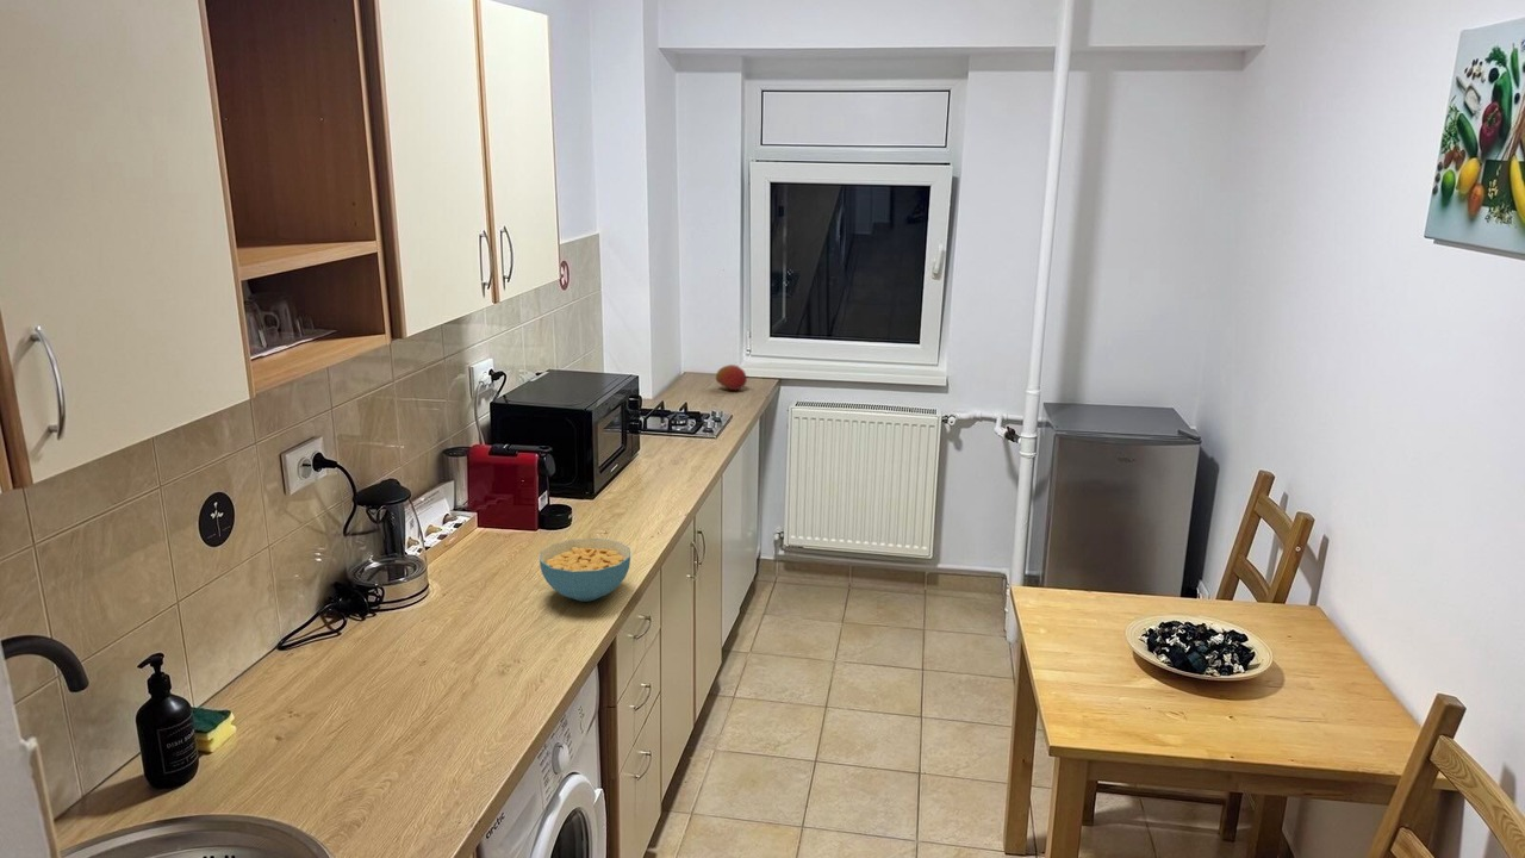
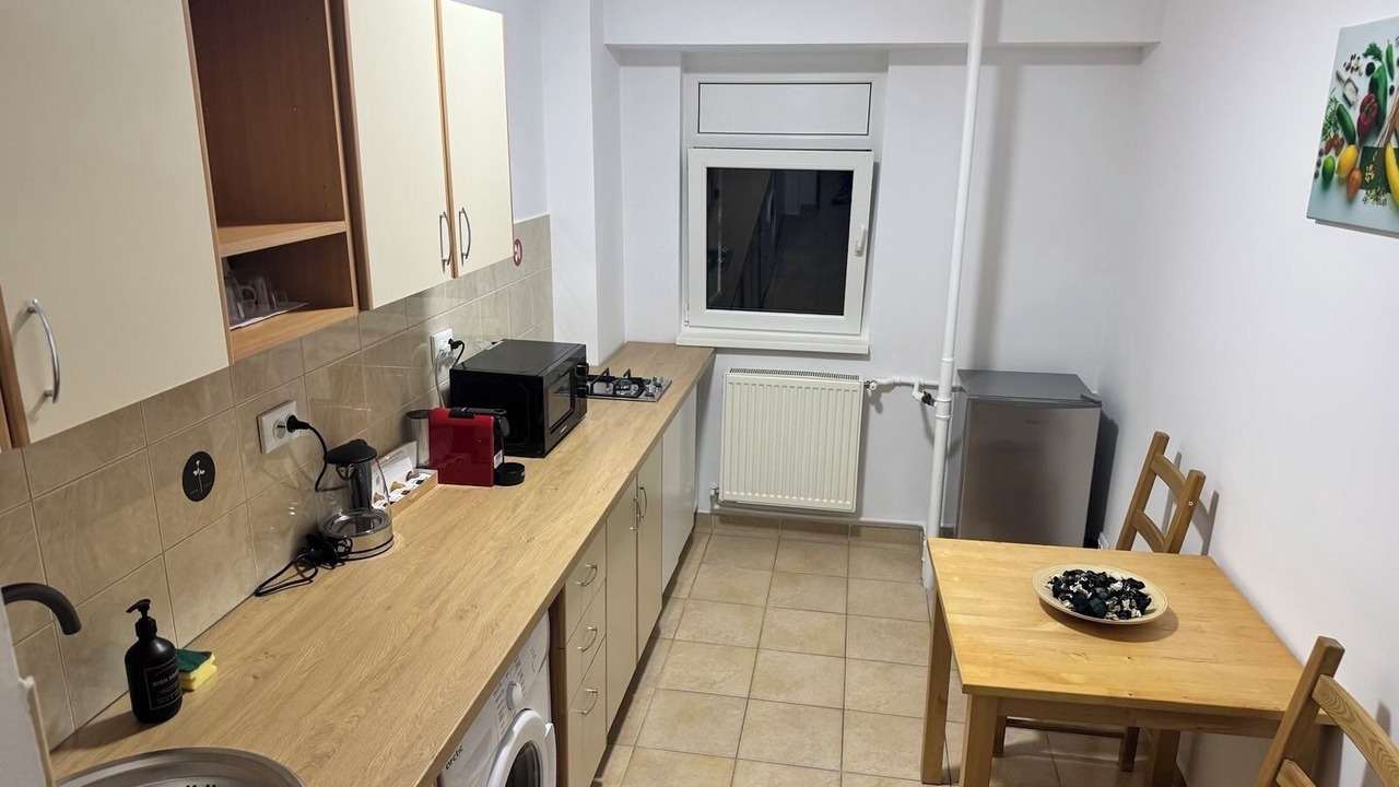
- fruit [715,363,751,391]
- cereal bowl [539,537,631,603]
